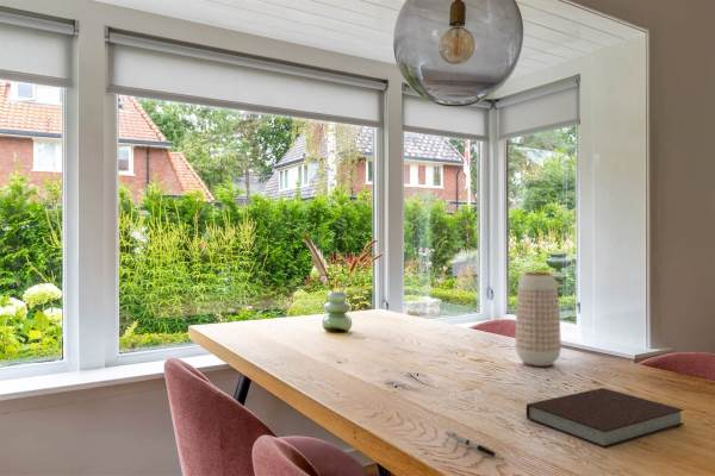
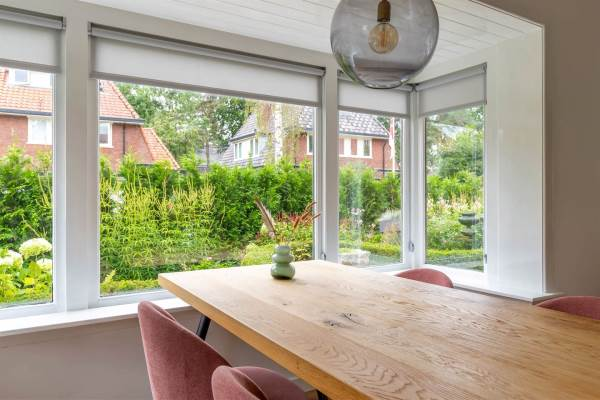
- pen [444,430,505,461]
- notebook [526,387,685,449]
- planter [515,271,562,368]
